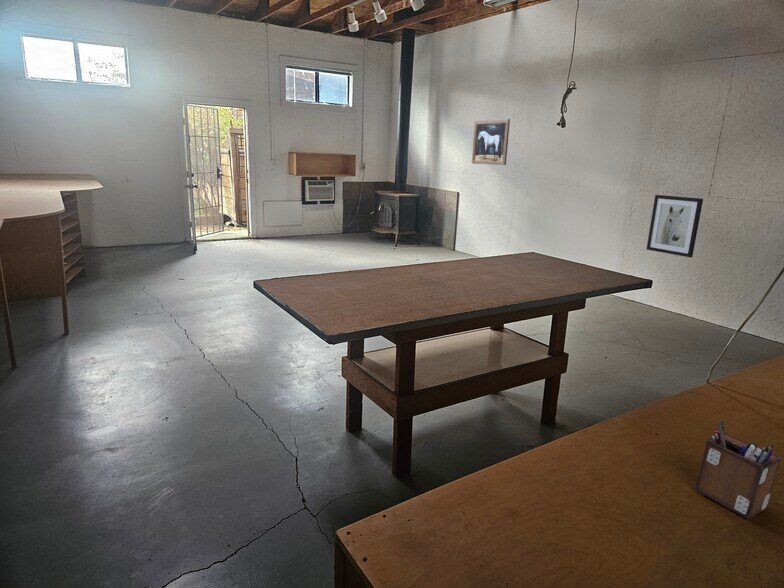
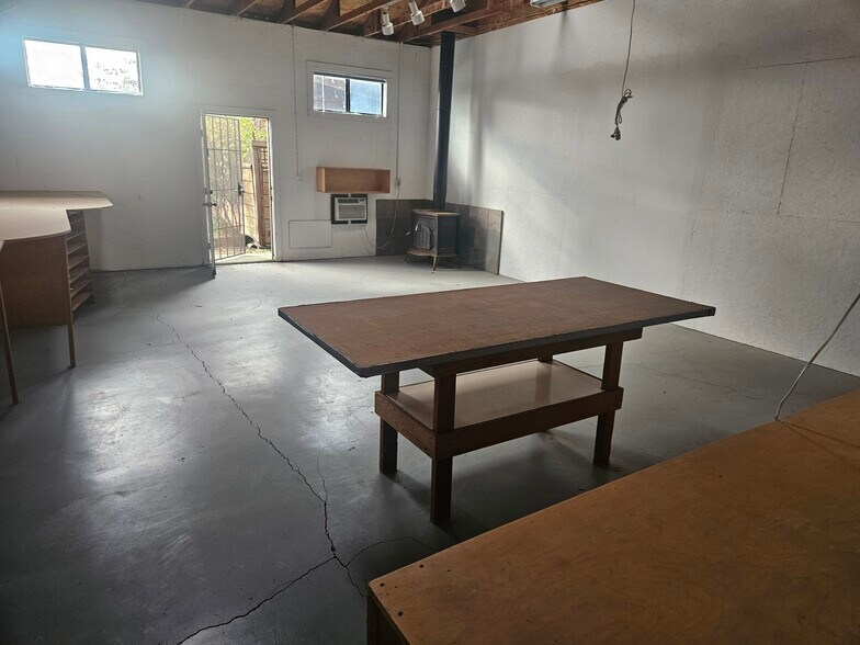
- wall art [646,194,704,258]
- wall art [471,118,511,166]
- desk organizer [695,420,782,520]
